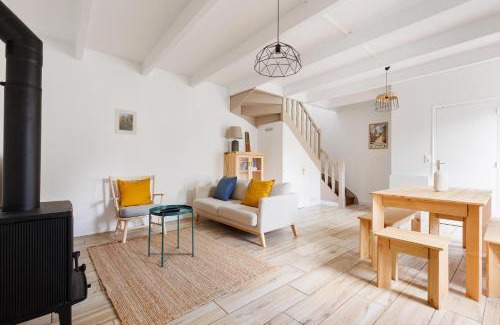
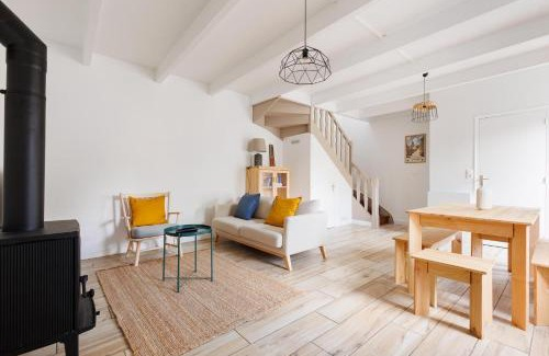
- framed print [114,108,138,136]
